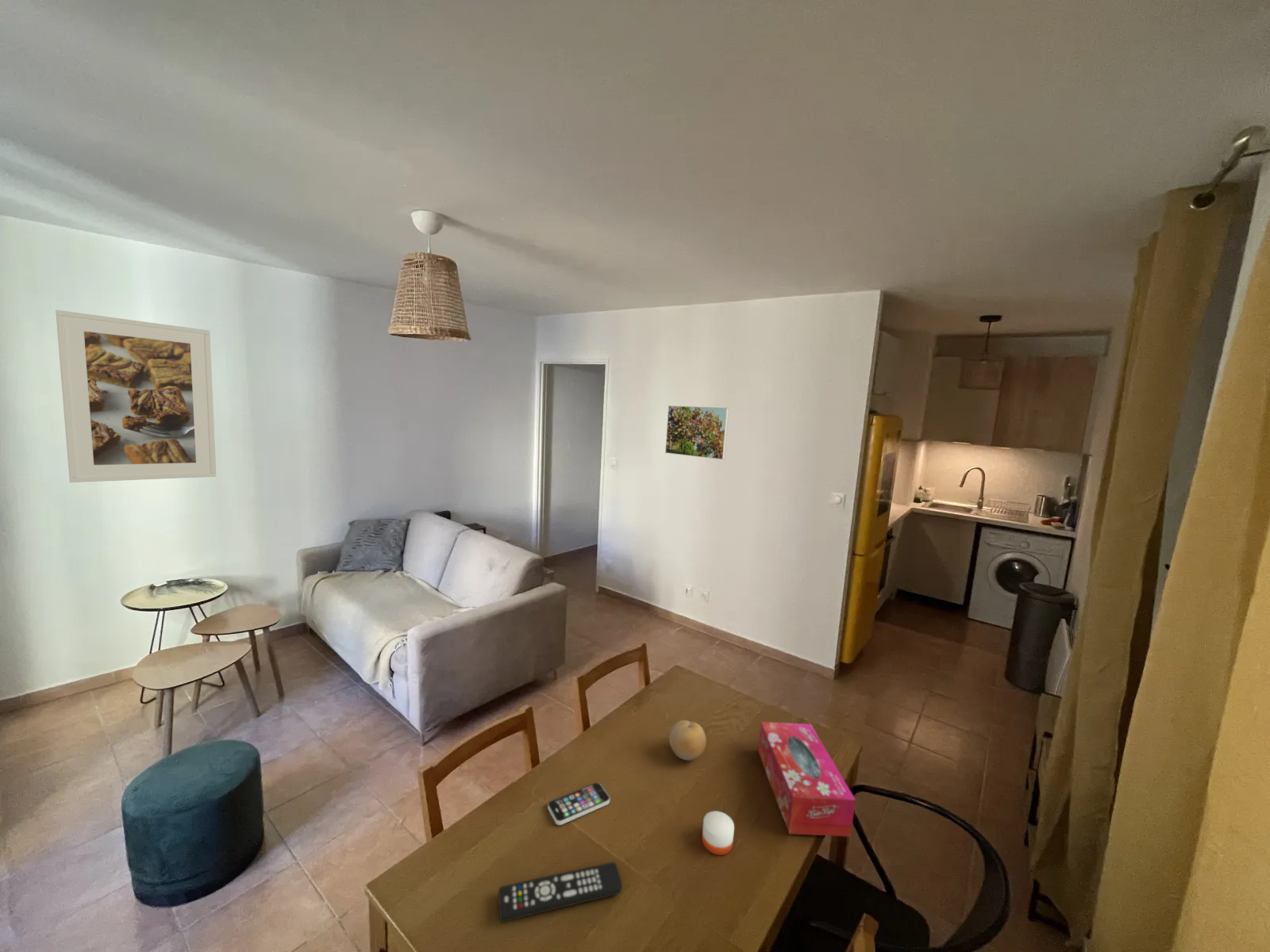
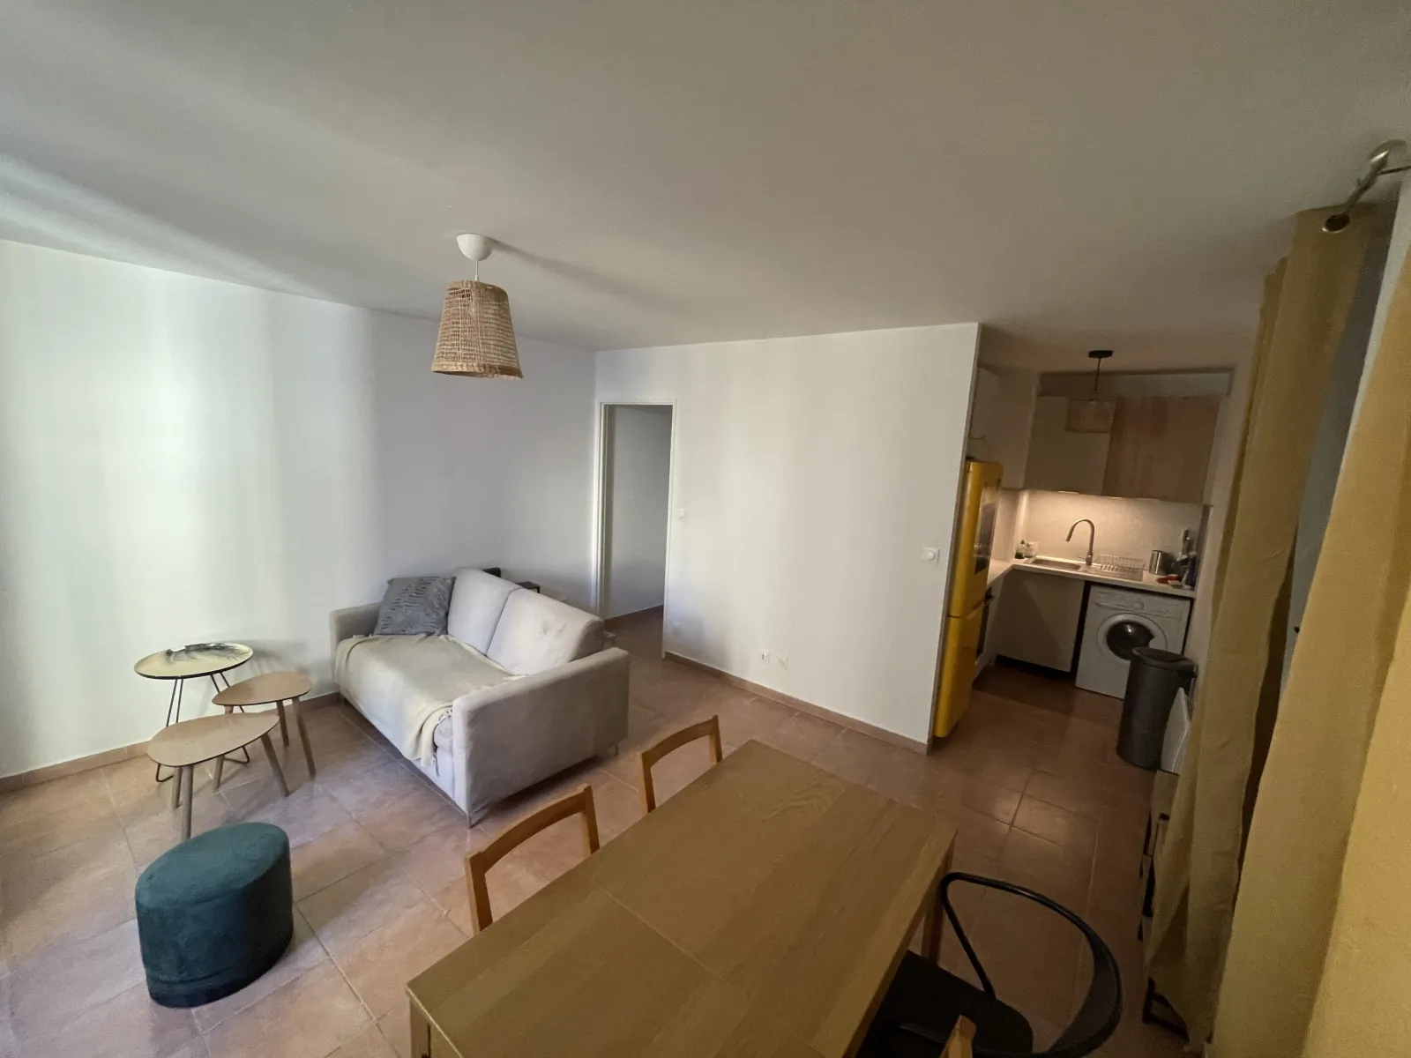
- tissue box [757,721,856,838]
- remote control [498,862,623,923]
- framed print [664,405,729,460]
- fruit [668,720,707,761]
- candle [701,810,735,856]
- smartphone [547,782,610,826]
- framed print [55,309,217,483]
